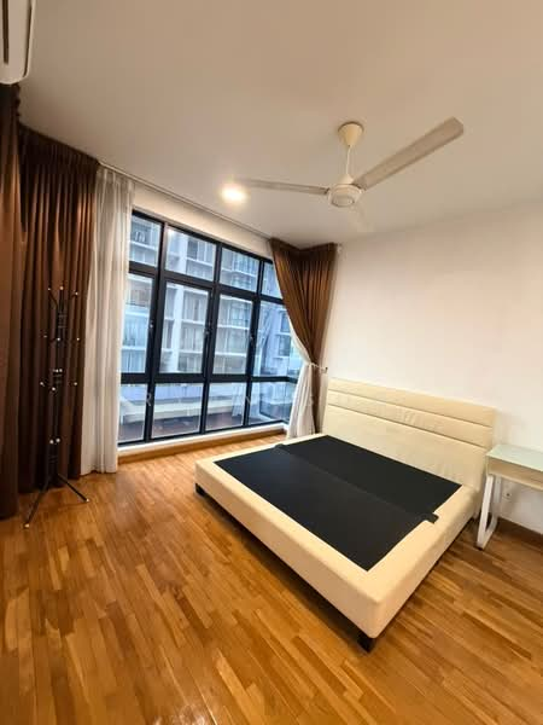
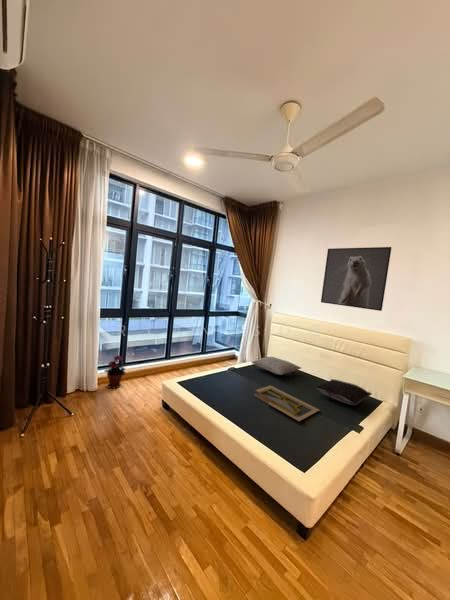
+ serving tray [253,384,320,422]
+ potted plant [103,354,127,390]
+ pillow [250,356,302,377]
+ pillow [313,378,373,406]
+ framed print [320,246,392,312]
